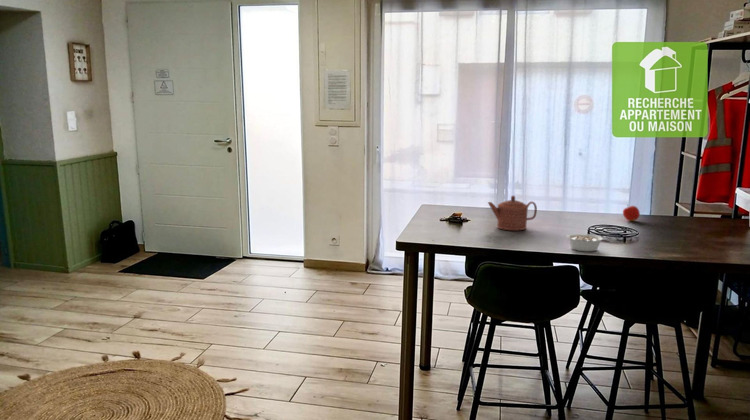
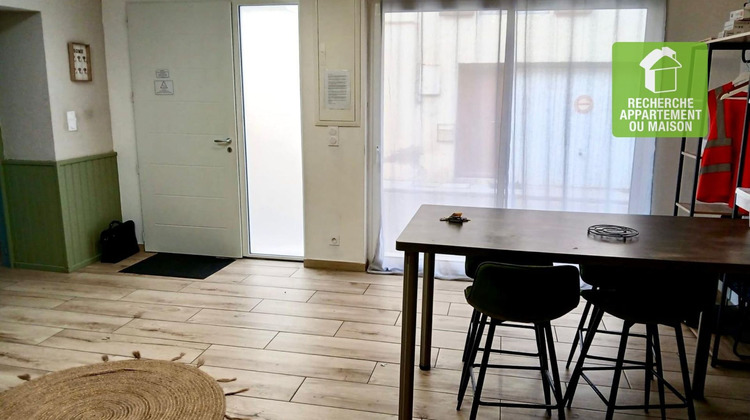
- legume [565,233,609,252]
- fruit [622,203,641,222]
- teapot [487,194,538,231]
